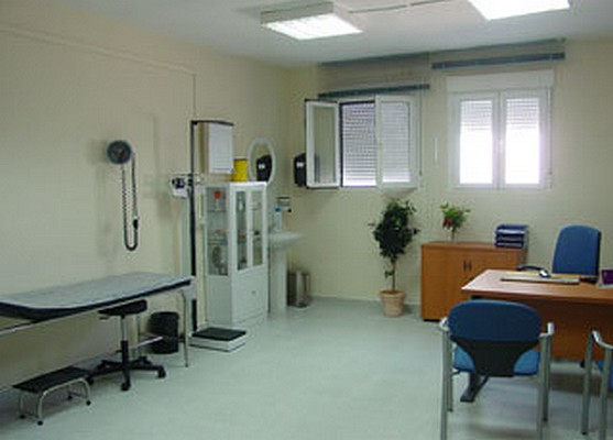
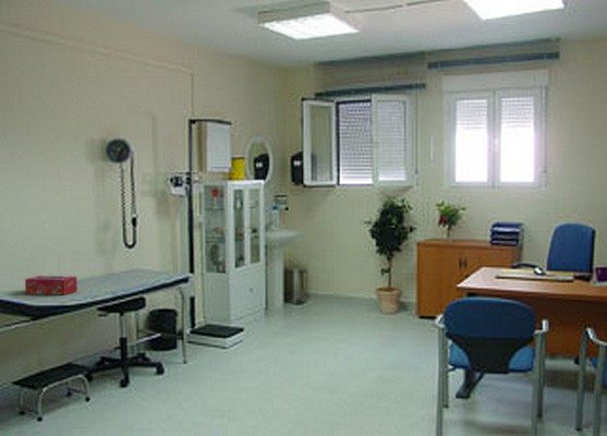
+ tissue box [24,275,78,295]
